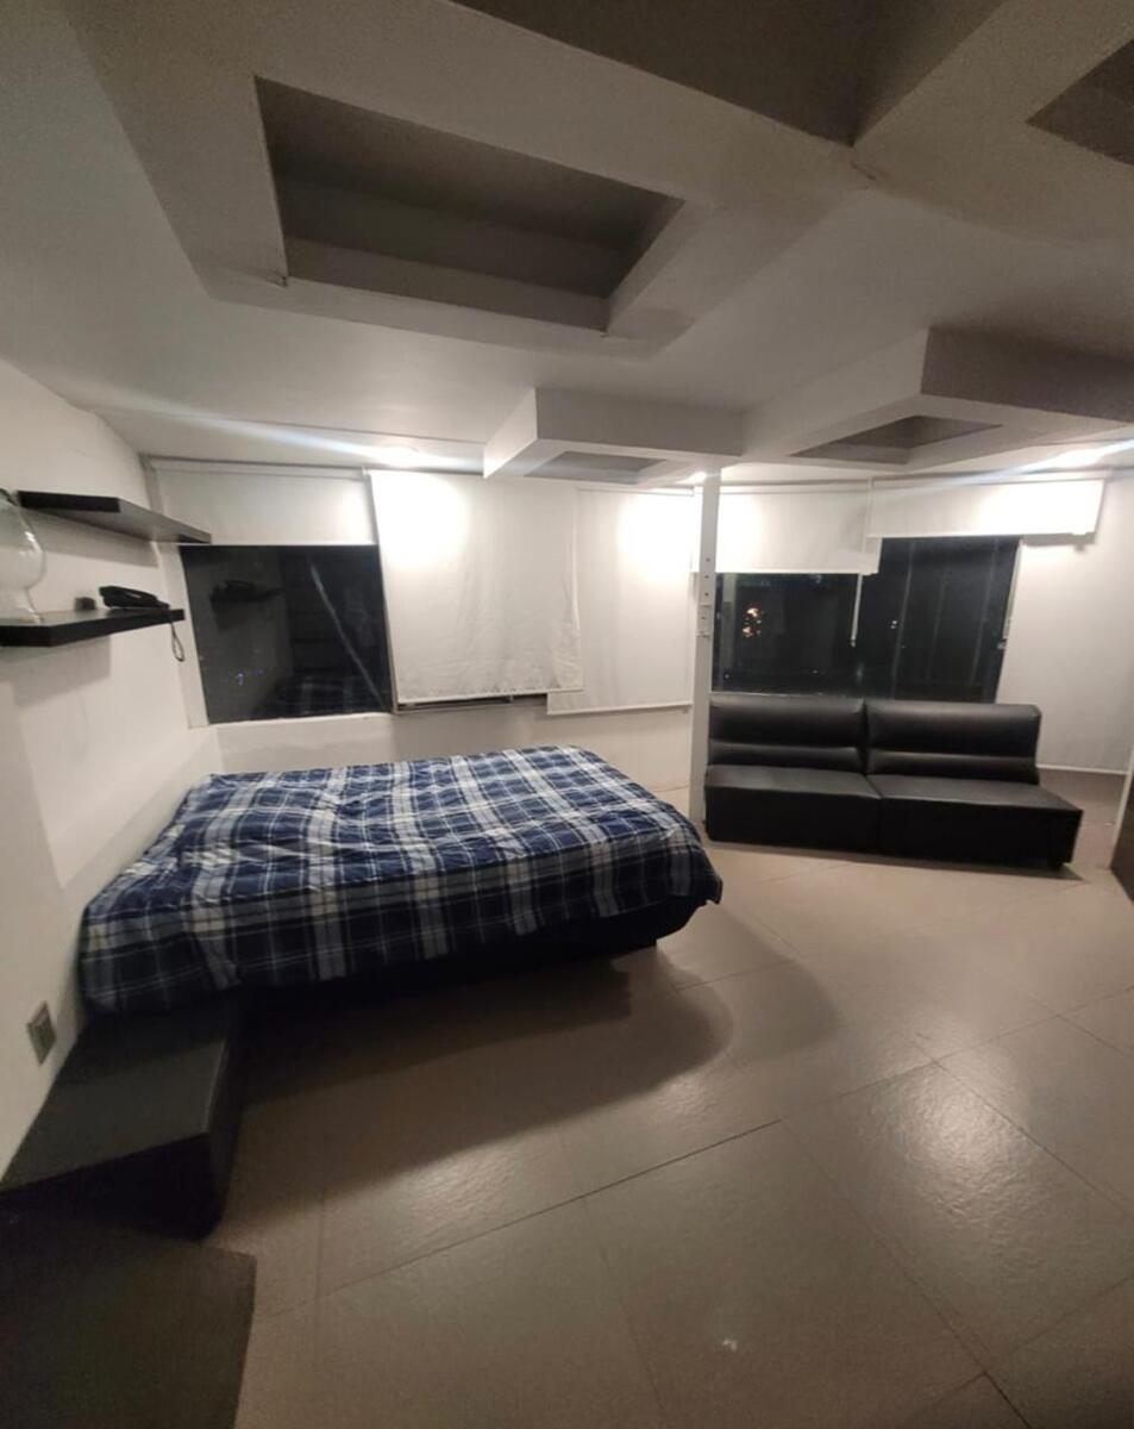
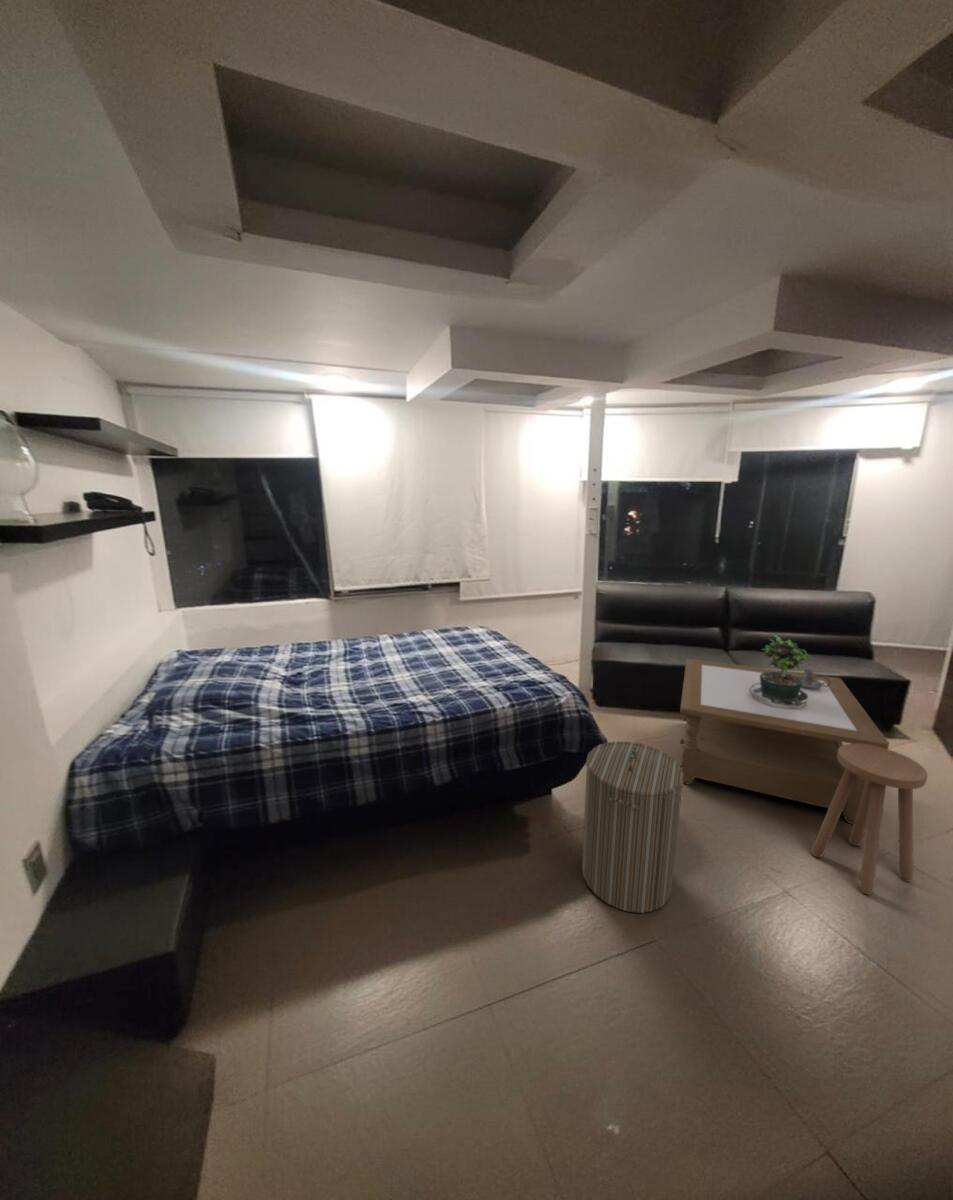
+ stool [810,743,929,896]
+ potted plant [749,634,813,709]
+ candle holder [798,668,831,689]
+ laundry hamper [581,740,684,914]
+ coffee table [679,658,890,825]
